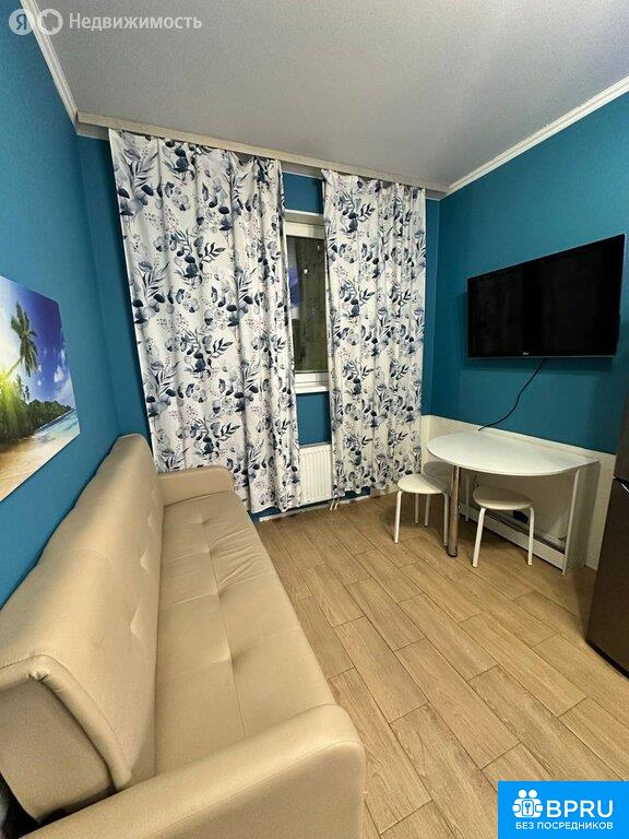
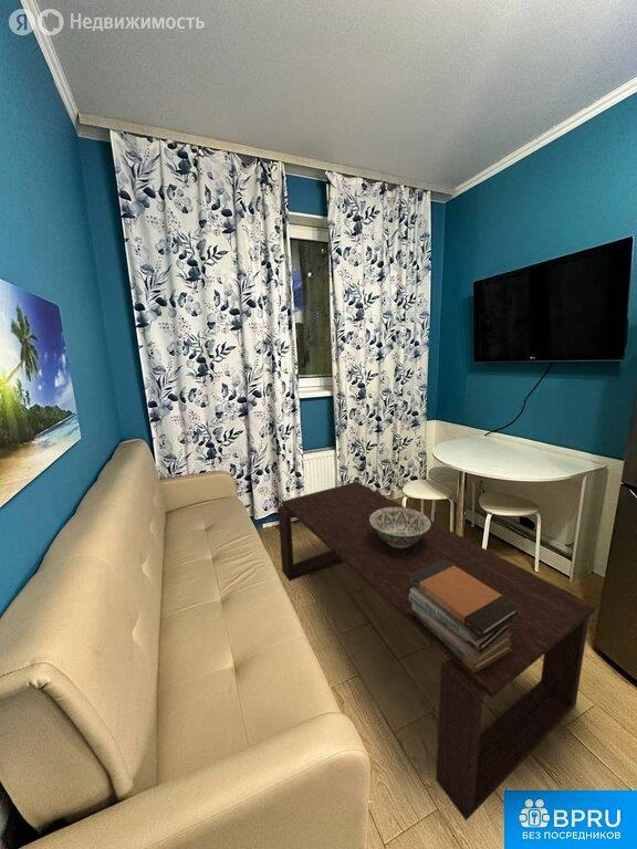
+ book stack [409,559,520,672]
+ decorative bowl [369,507,431,548]
+ coffee table [276,481,597,821]
